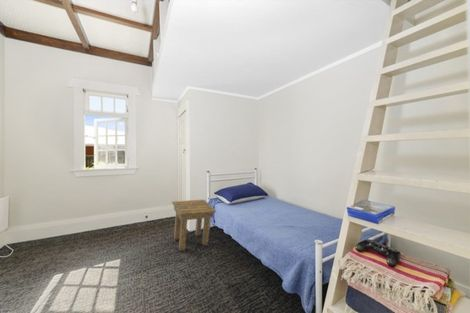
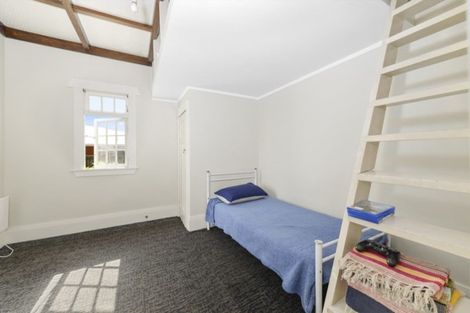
- side table [171,199,217,252]
